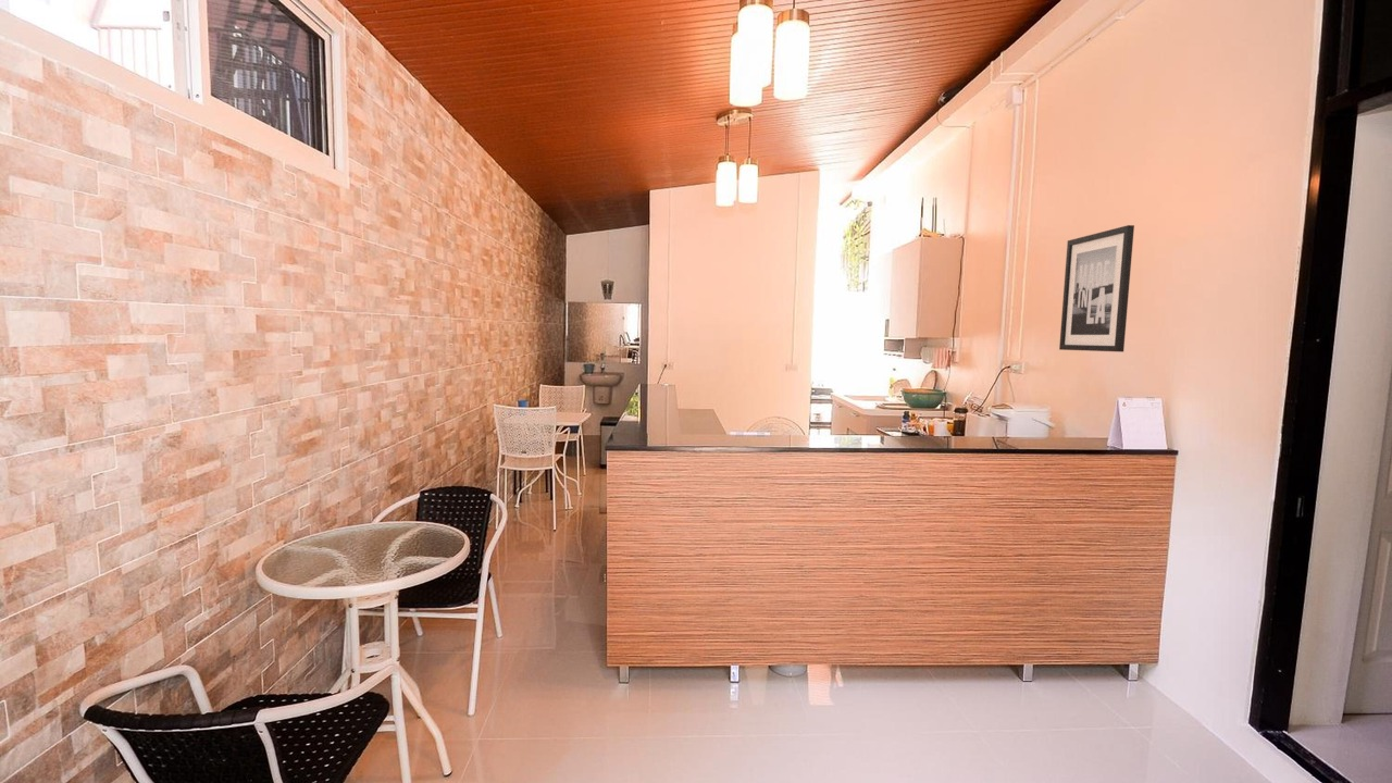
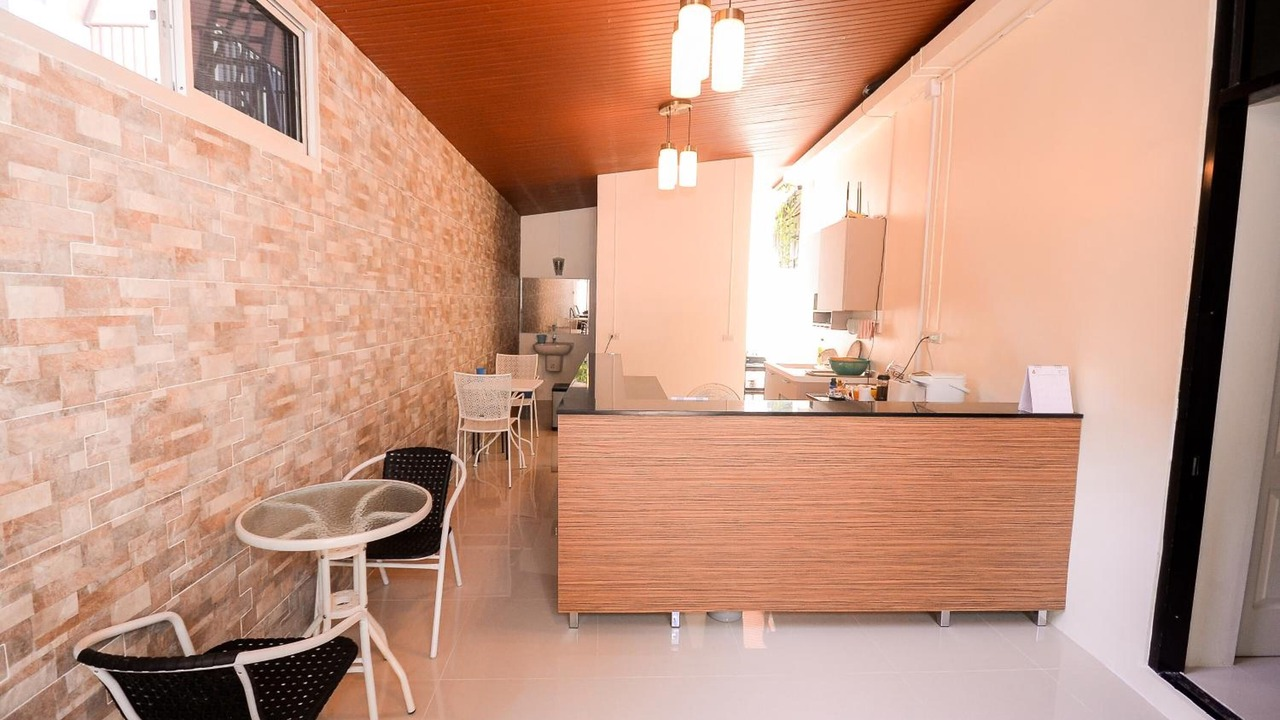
- wall art [1058,224,1135,353]
